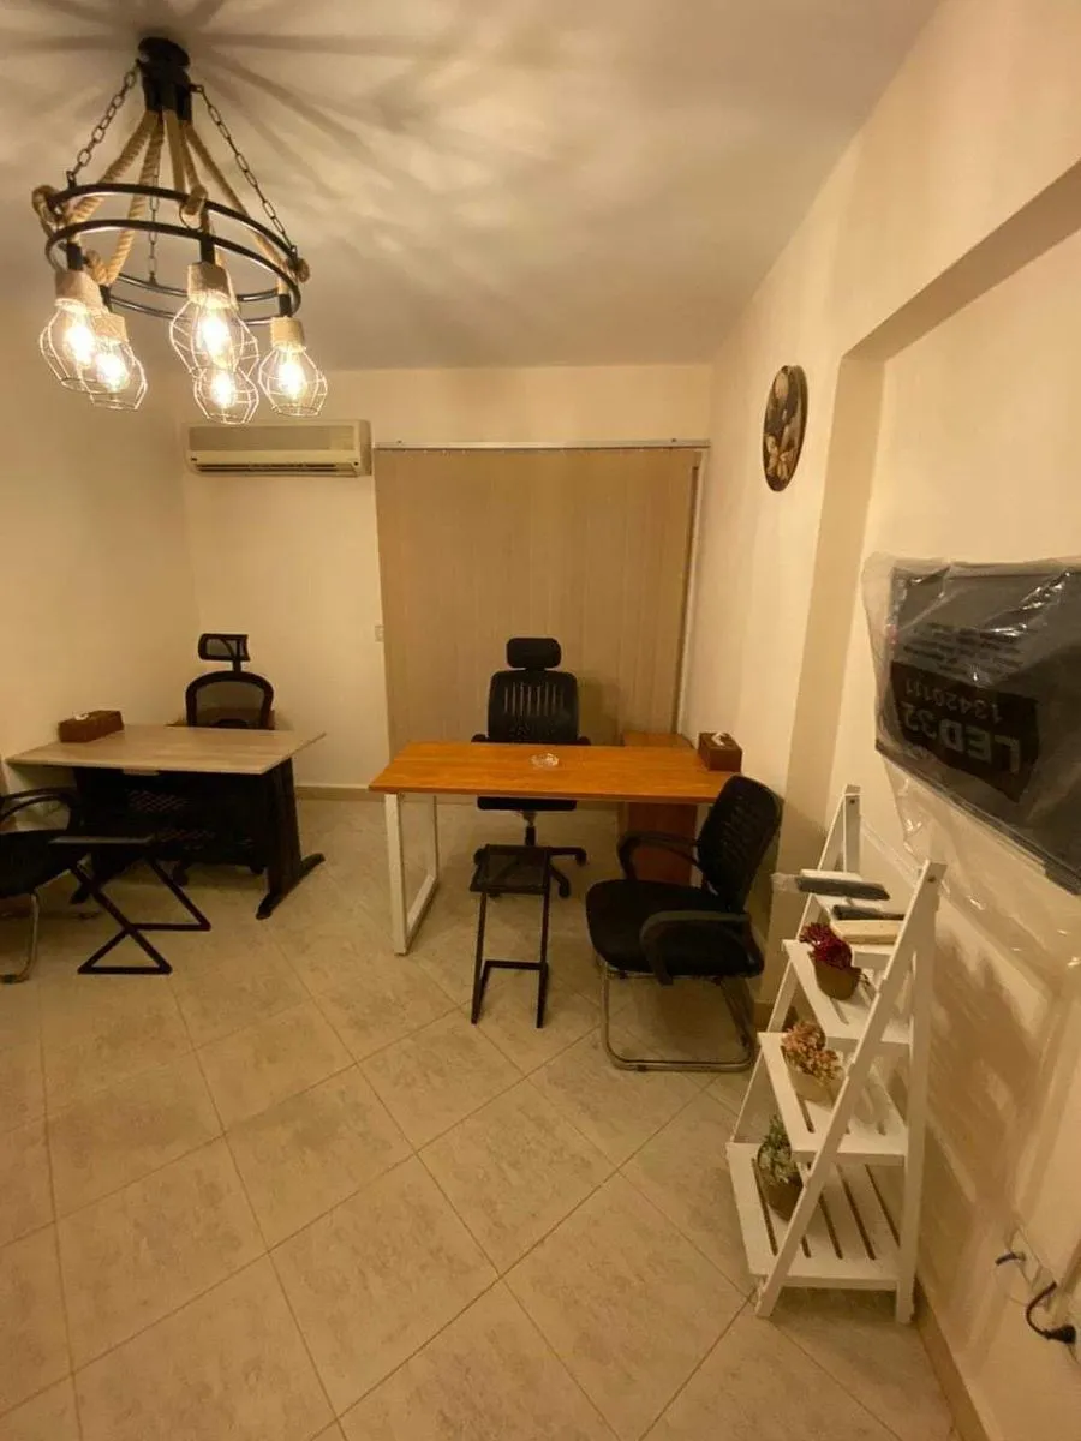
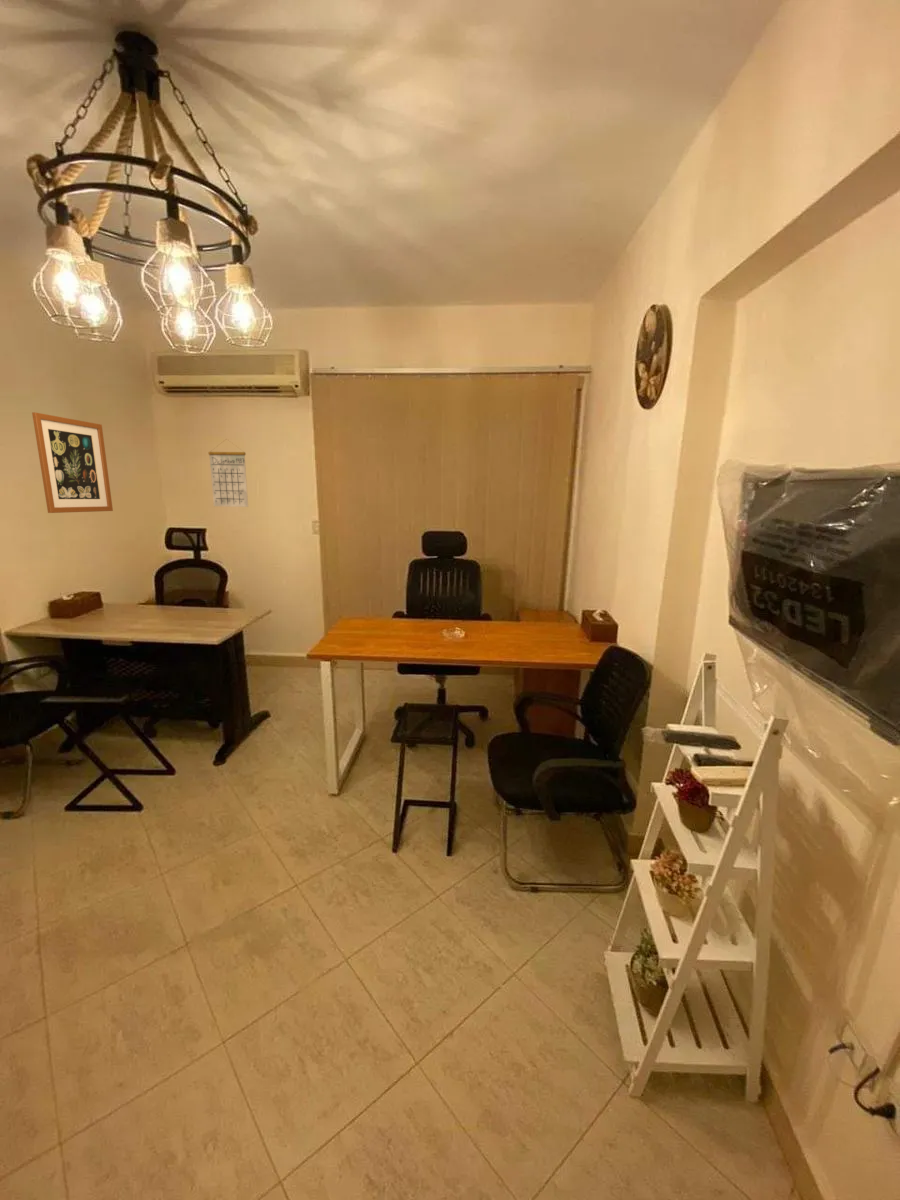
+ wall art [31,411,114,514]
+ calendar [208,438,249,508]
